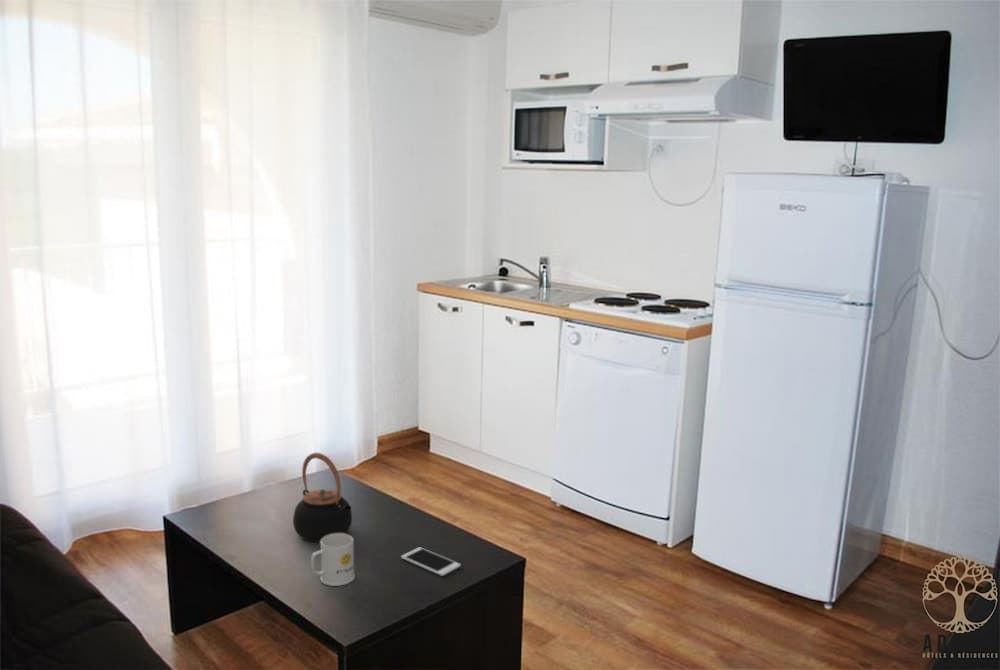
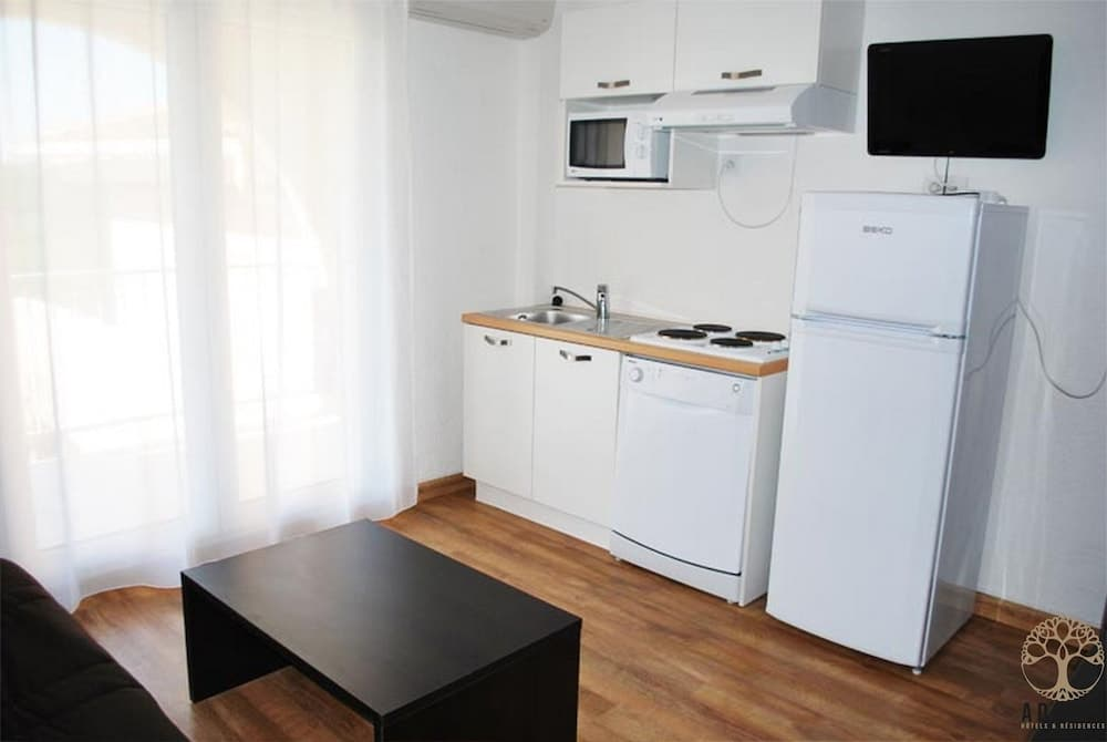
- cell phone [400,546,462,577]
- mug [310,533,356,587]
- teapot [292,452,353,544]
